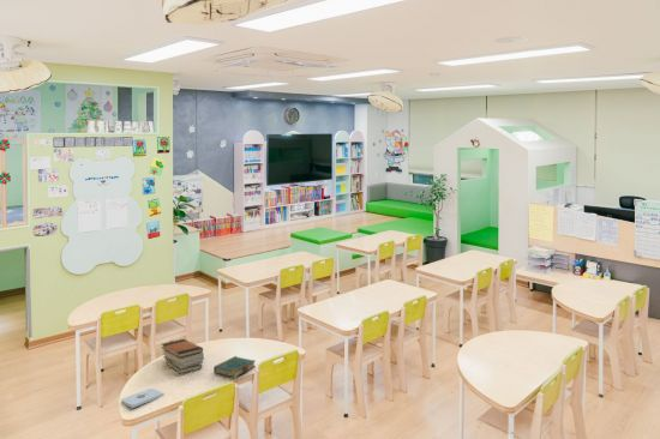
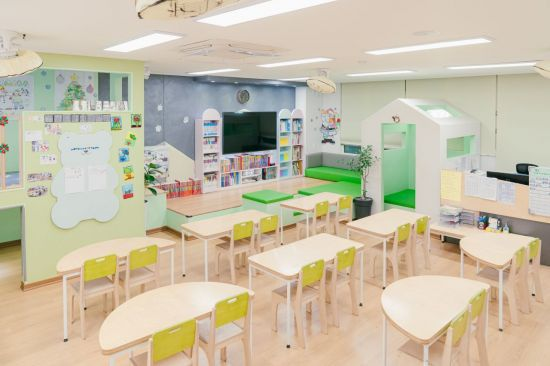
- notepad [120,387,164,409]
- book [212,355,257,379]
- book stack [160,338,205,374]
